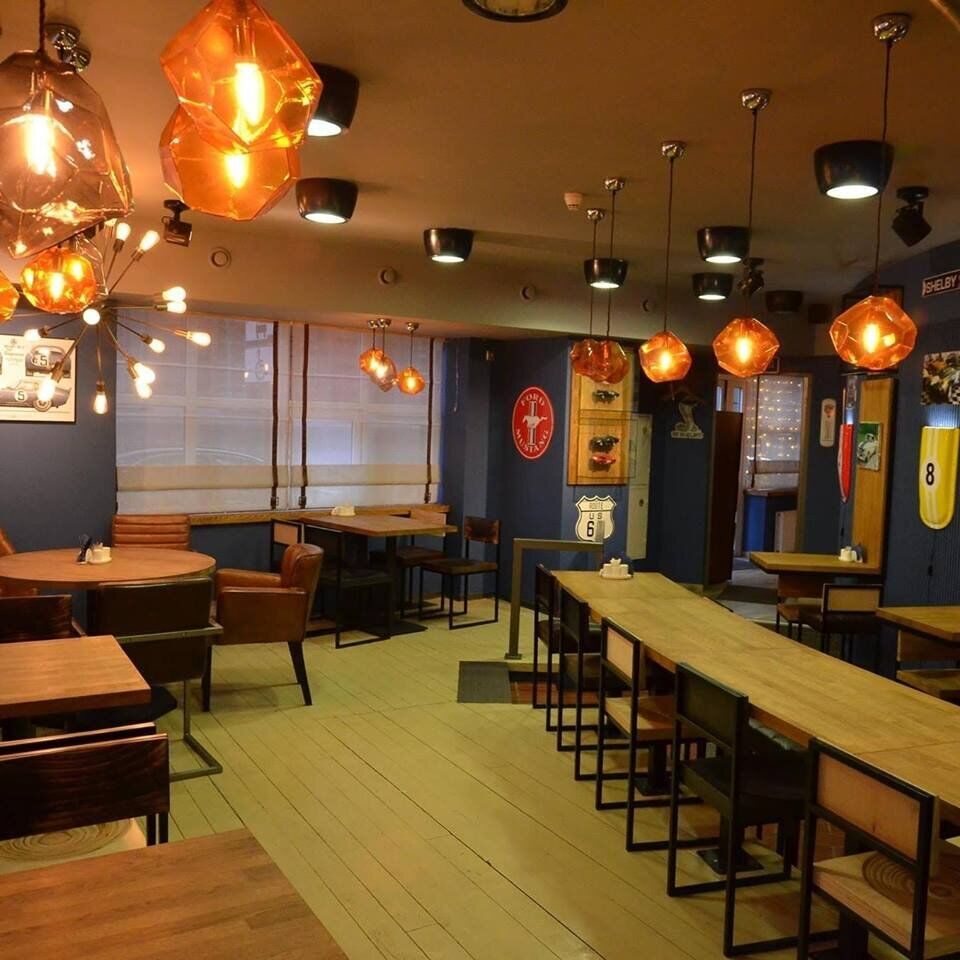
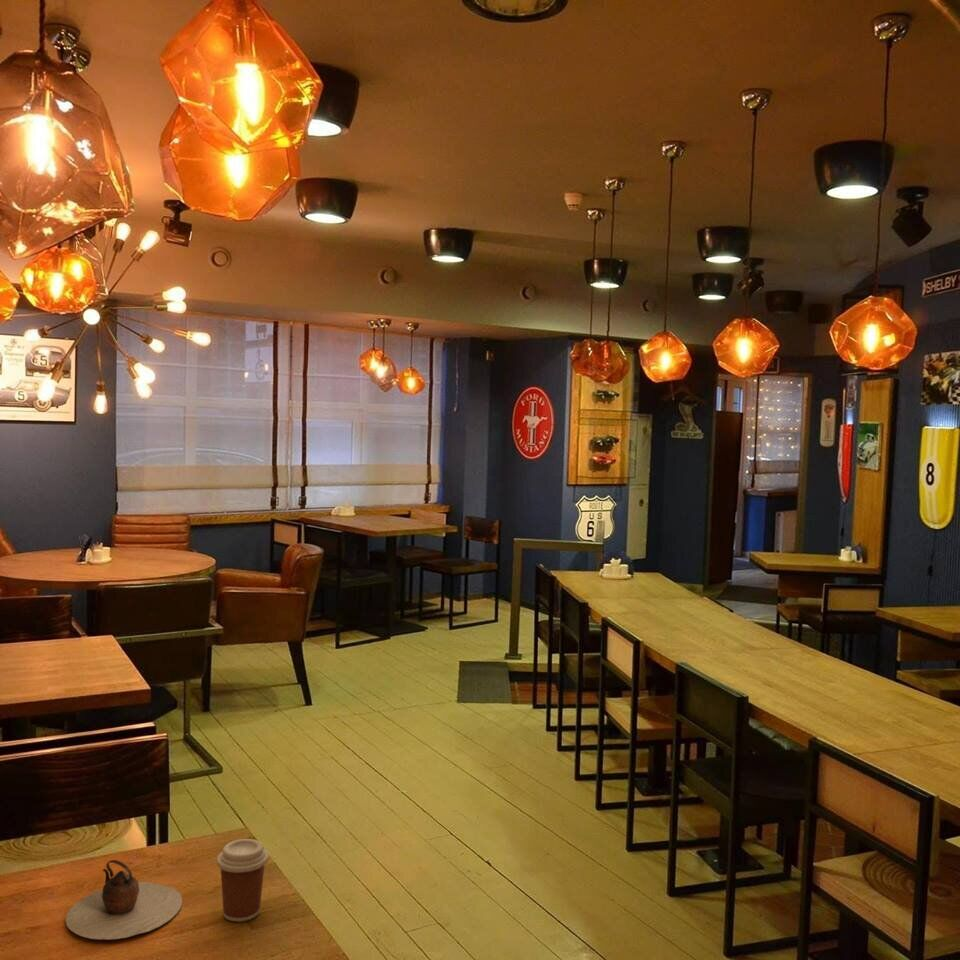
+ coffee cup [216,838,270,923]
+ teapot [65,859,184,941]
